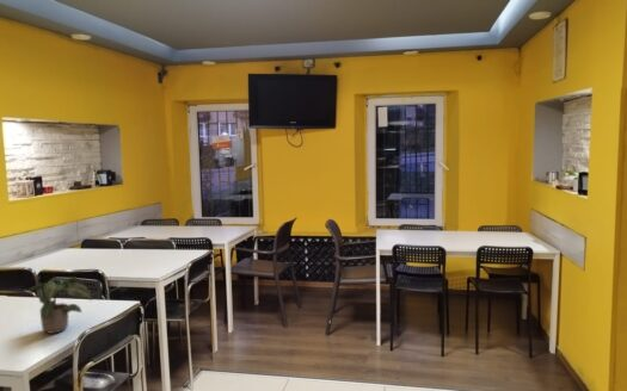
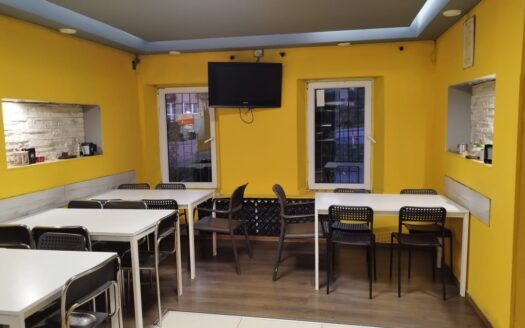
- potted plant [23,275,93,335]
